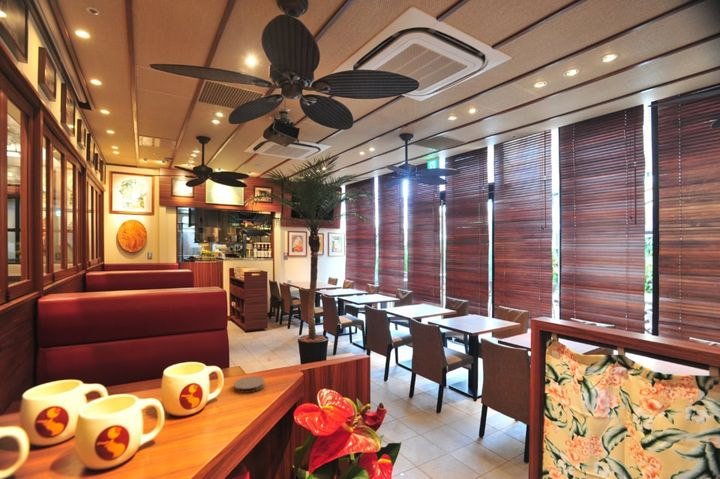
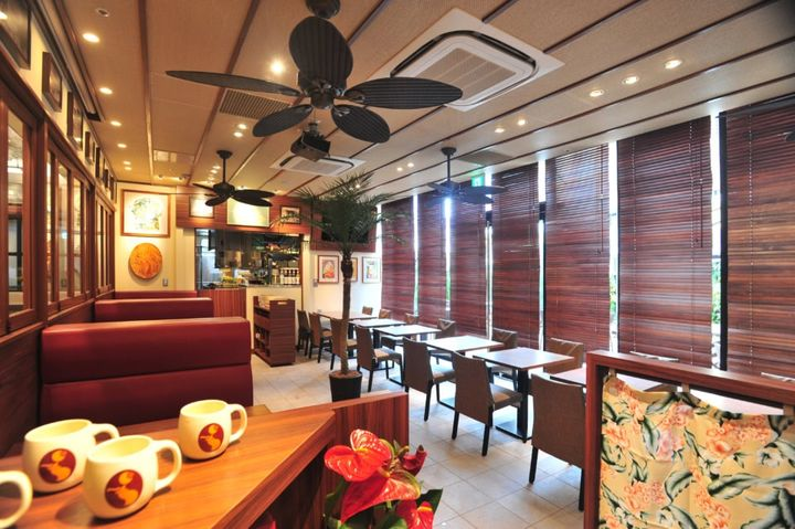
- coaster [233,376,266,394]
